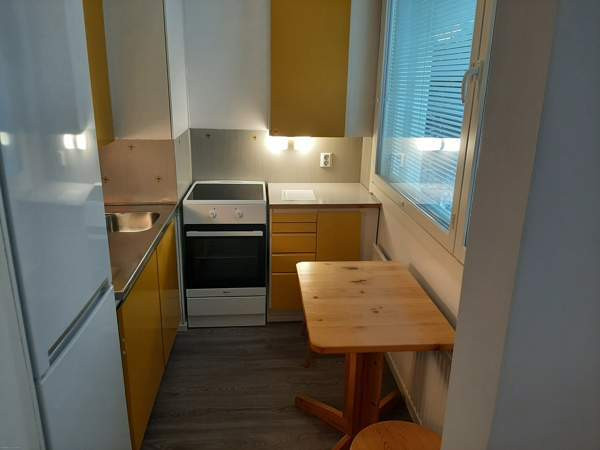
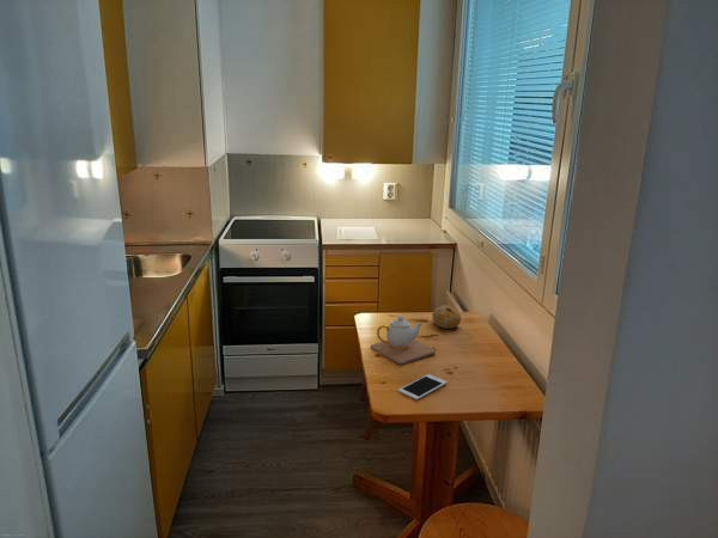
+ cell phone [397,373,449,401]
+ fruit [431,304,462,330]
+ teapot [370,314,437,366]
